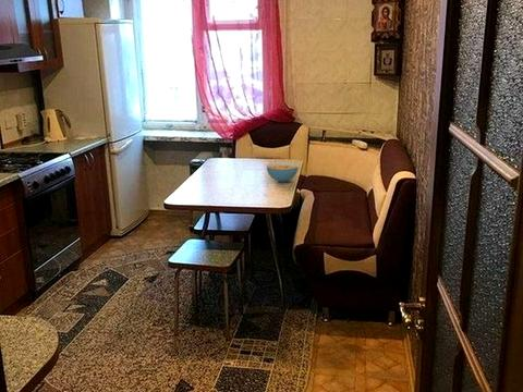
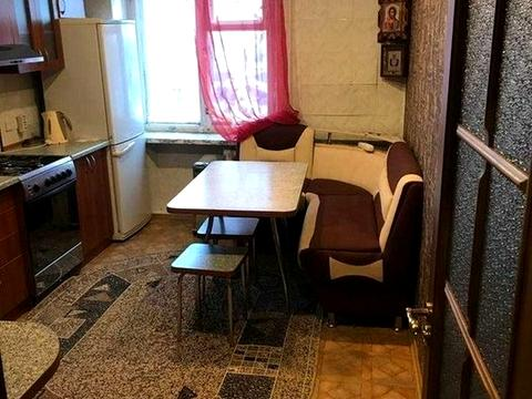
- cereal bowl [266,161,300,183]
